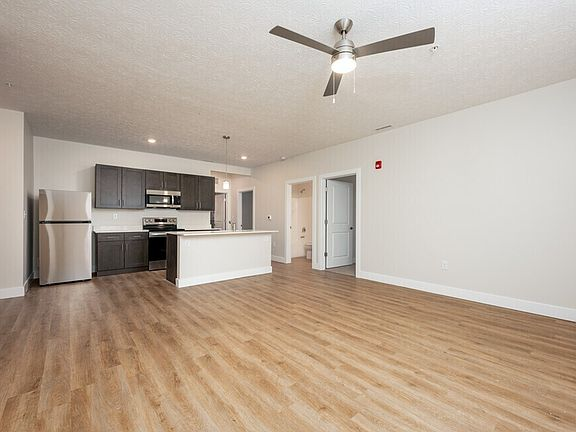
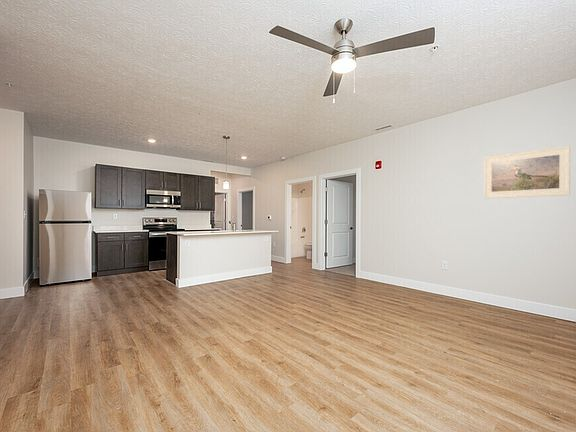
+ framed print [483,145,571,199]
